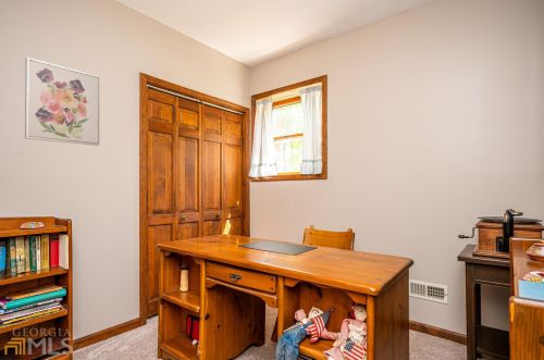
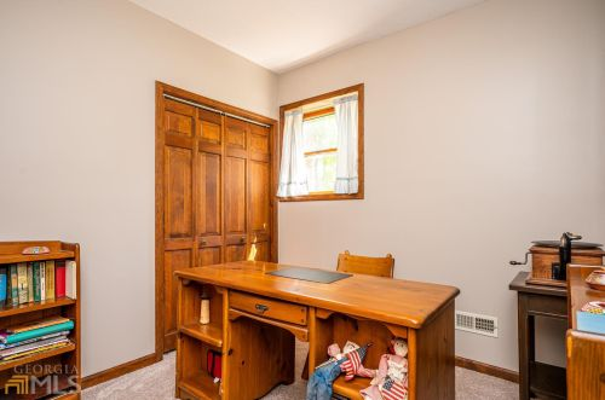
- wall art [24,57,101,147]
